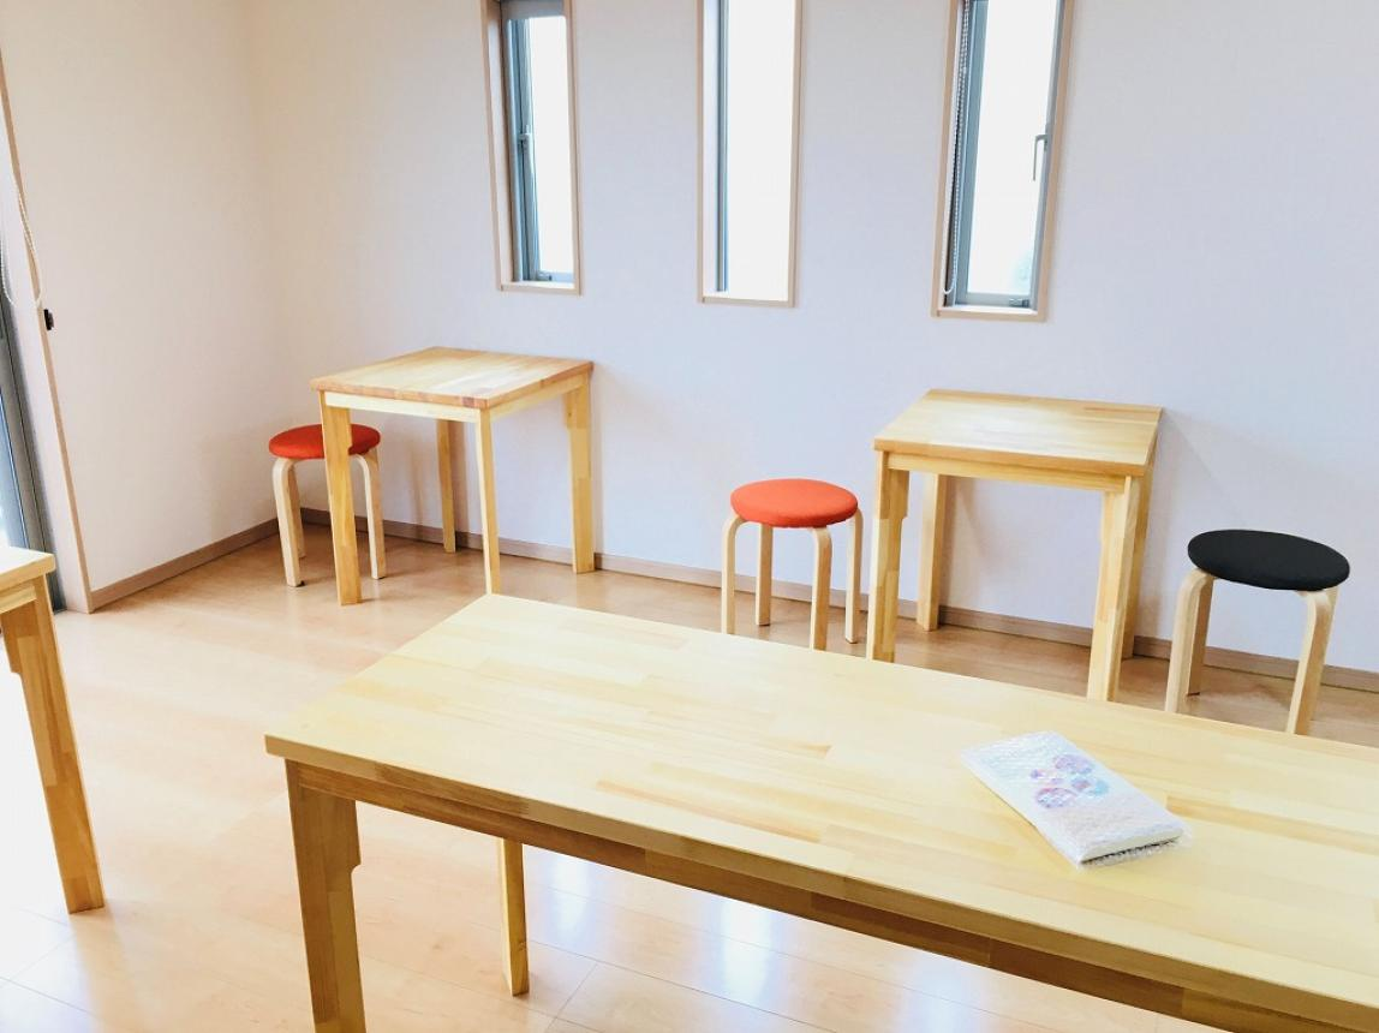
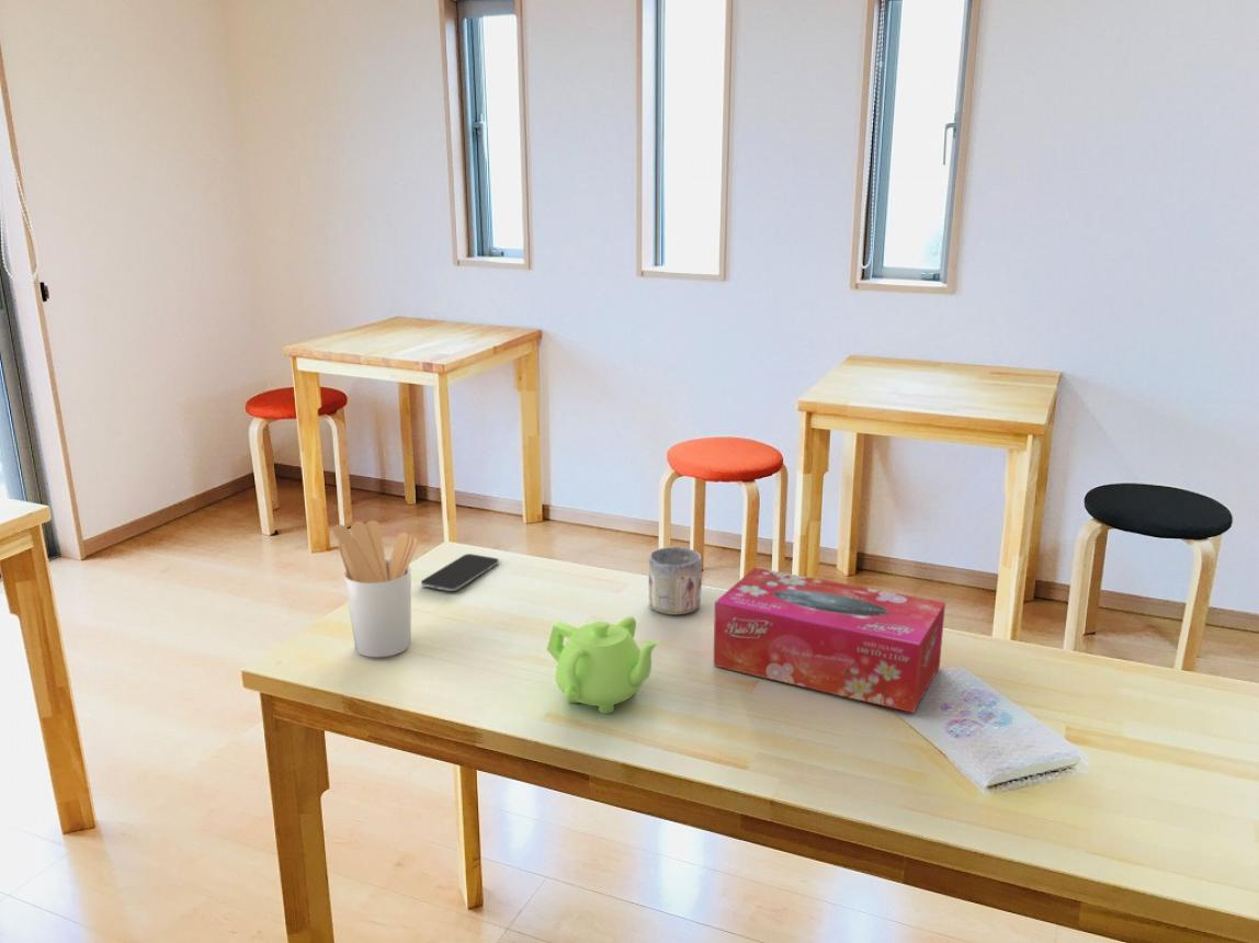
+ mug [648,546,703,615]
+ teapot [546,615,661,715]
+ smartphone [420,553,500,592]
+ utensil holder [331,520,419,658]
+ tissue box [713,567,946,714]
